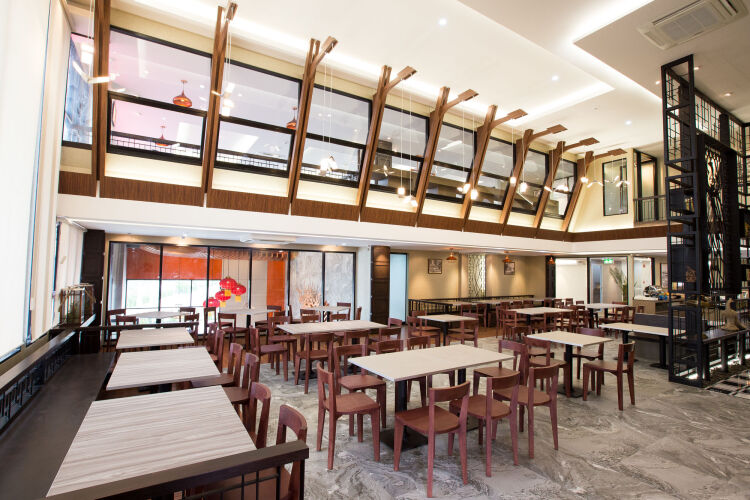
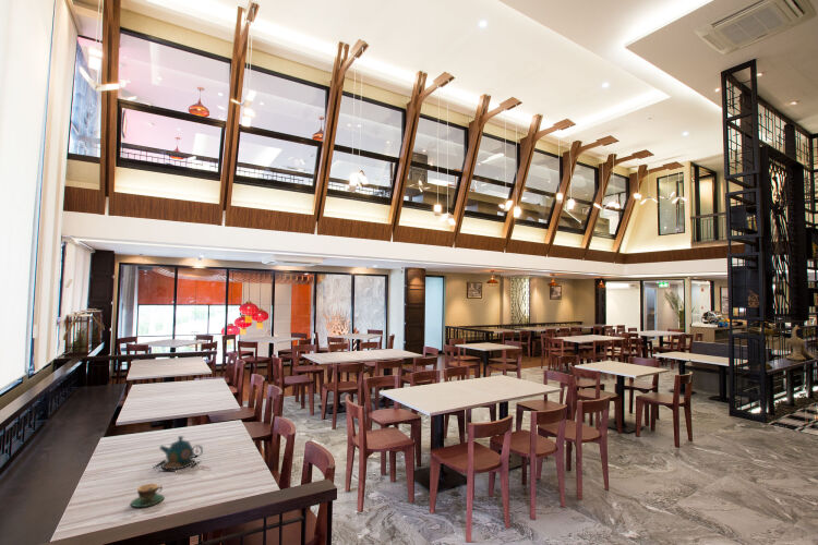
+ teapot [153,435,204,472]
+ teacup [130,483,166,508]
